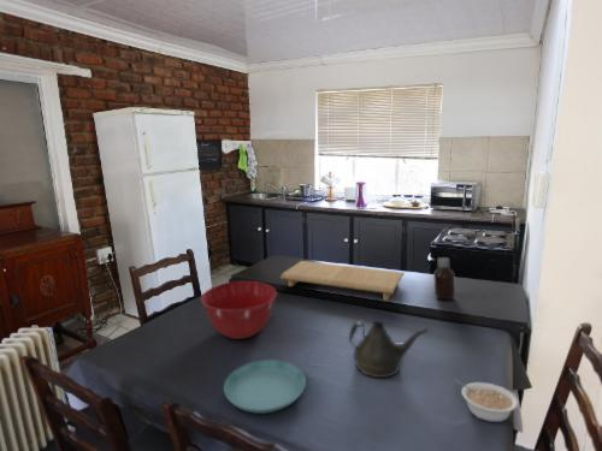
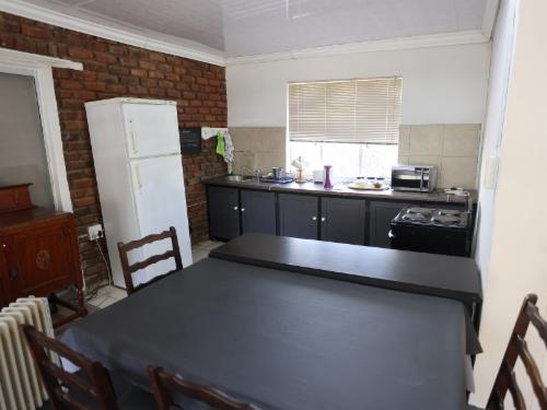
- mixing bowl [200,280,278,340]
- cutting board [279,260,405,302]
- legume [453,376,520,423]
- teapot [348,320,430,379]
- bottle [432,256,456,301]
- saucer [223,358,307,415]
